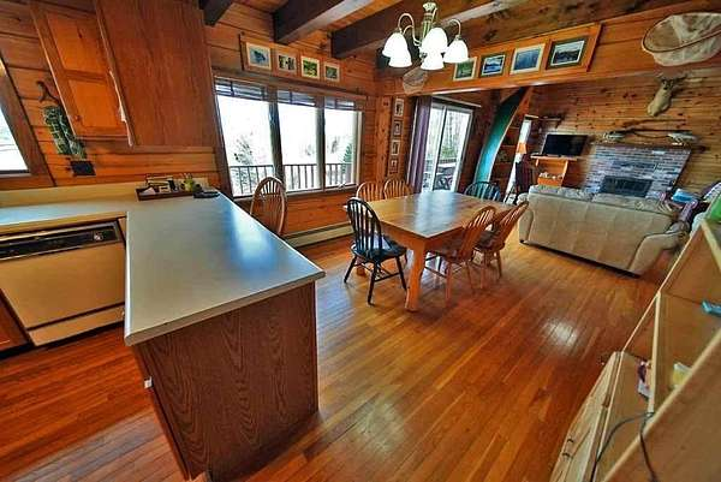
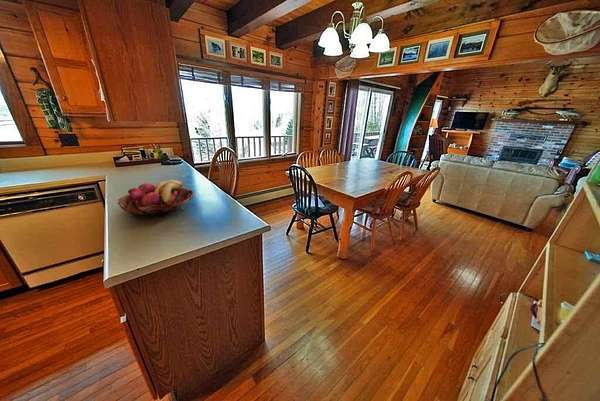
+ fruit basket [117,179,195,217]
